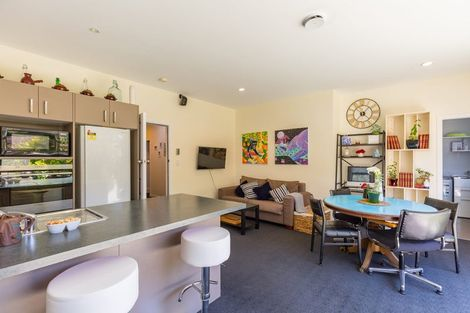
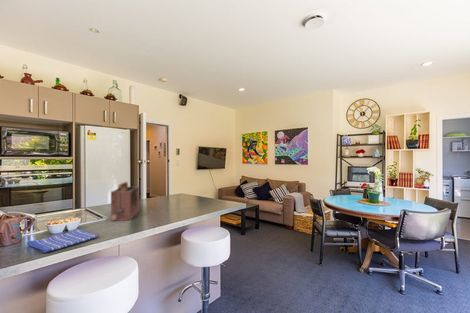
+ toaster [110,181,140,222]
+ dish towel [26,228,100,254]
